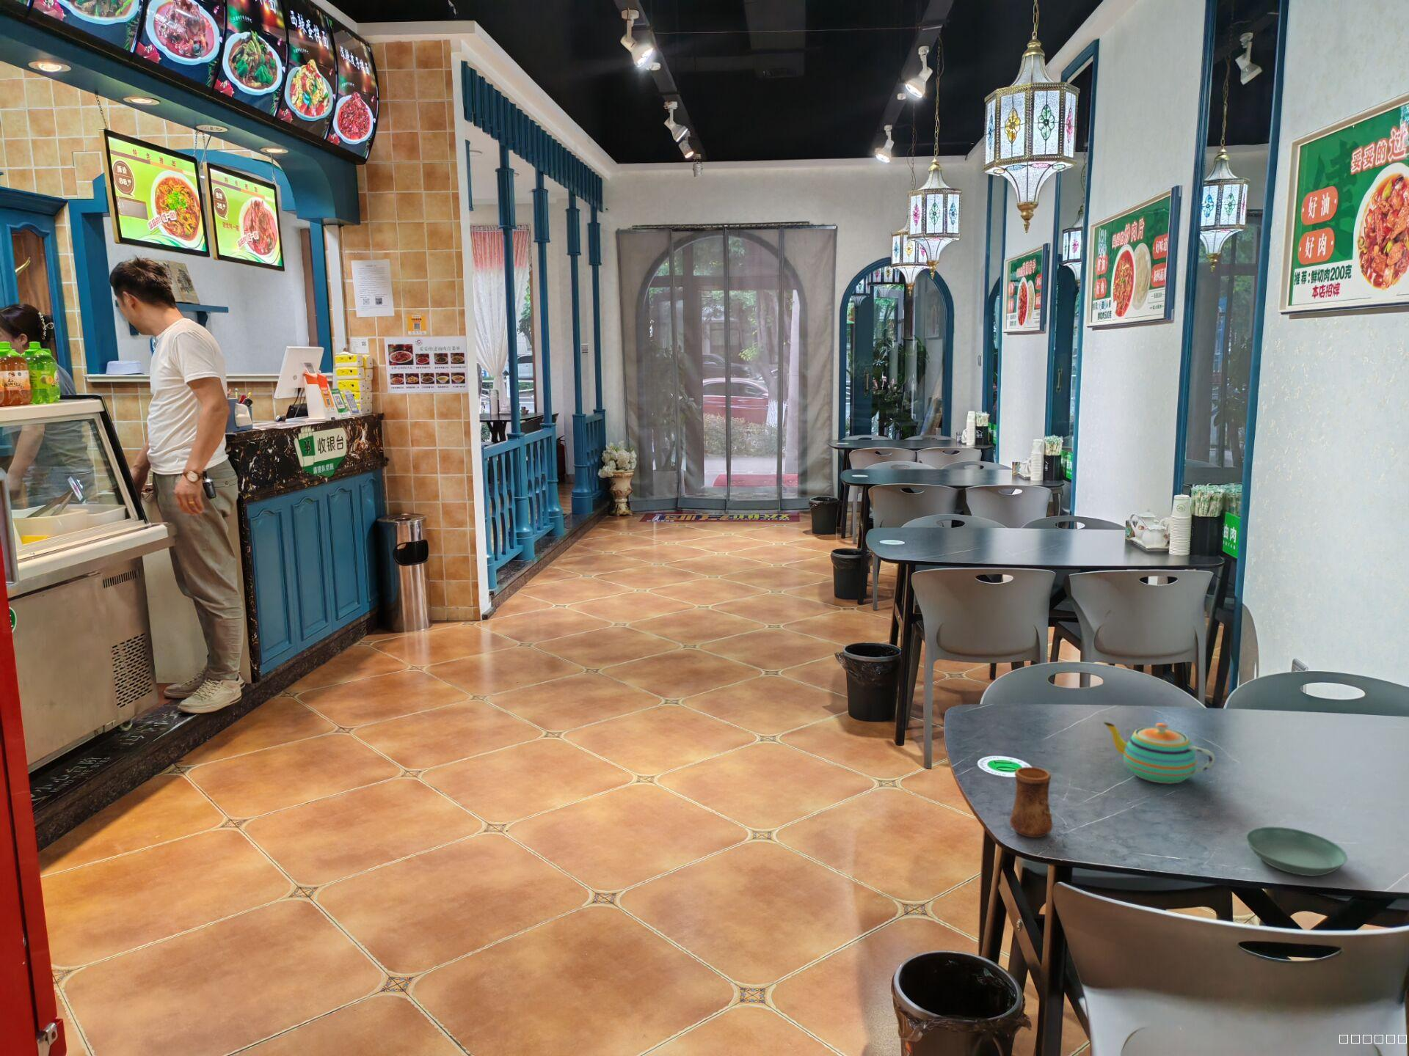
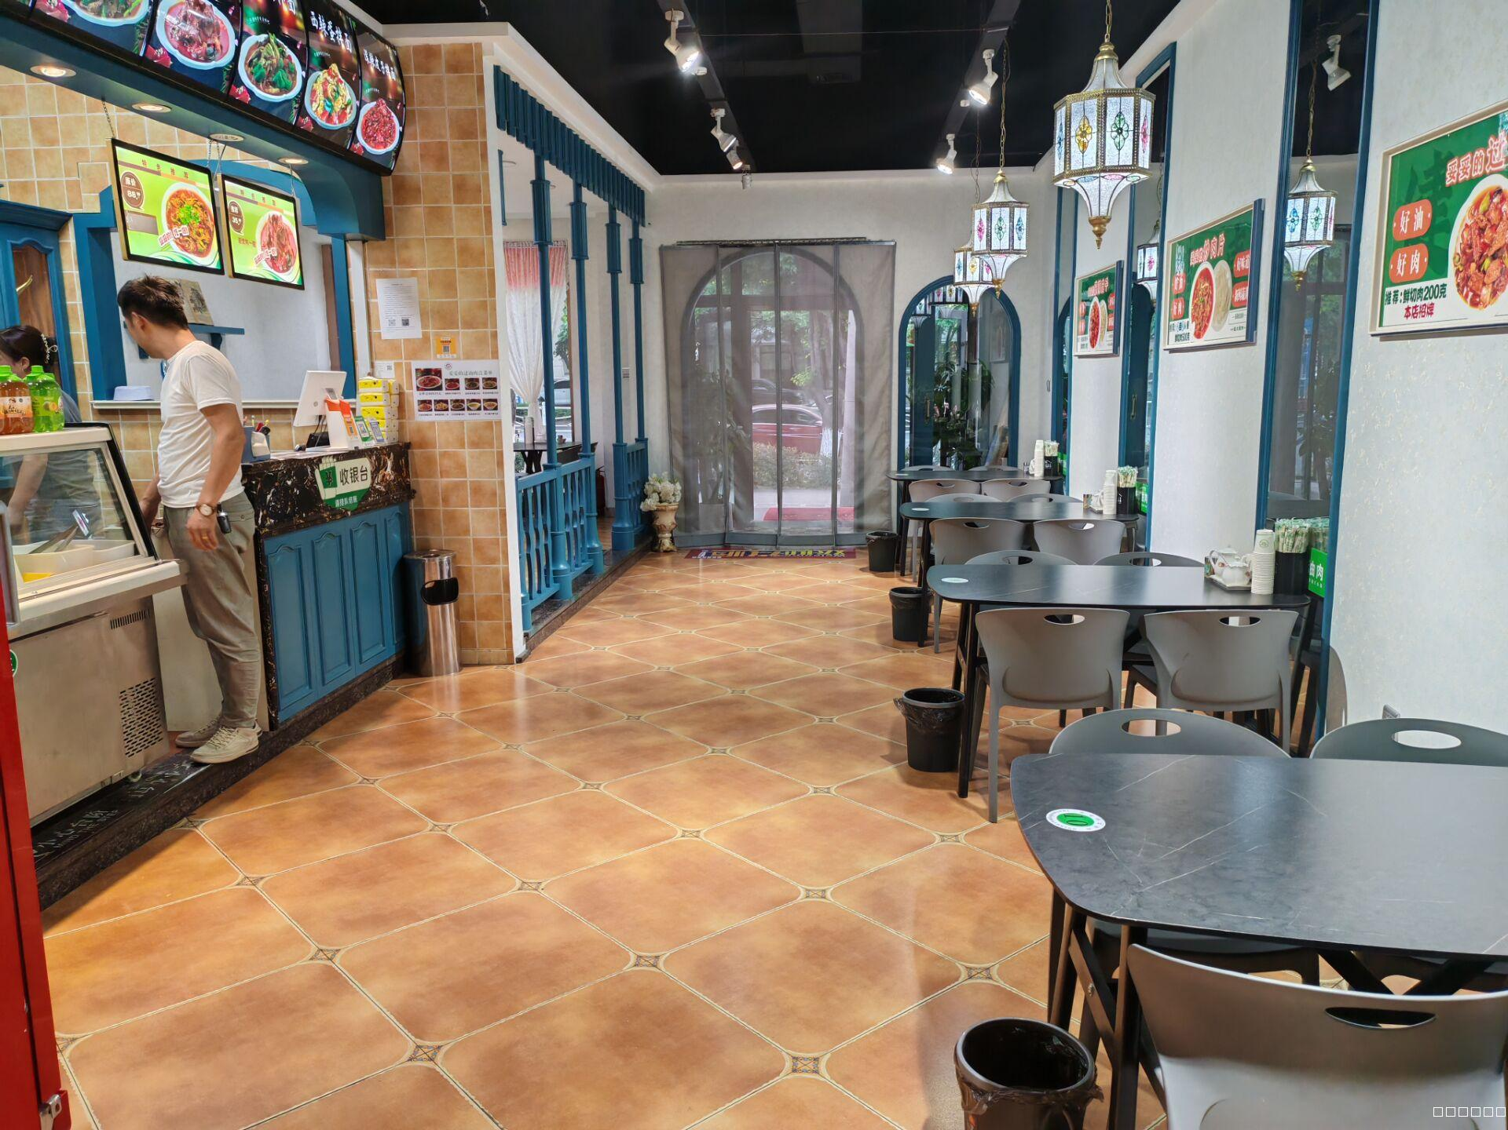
- saucer [1245,825,1348,877]
- teapot [1103,722,1216,784]
- cup [1010,766,1053,839]
